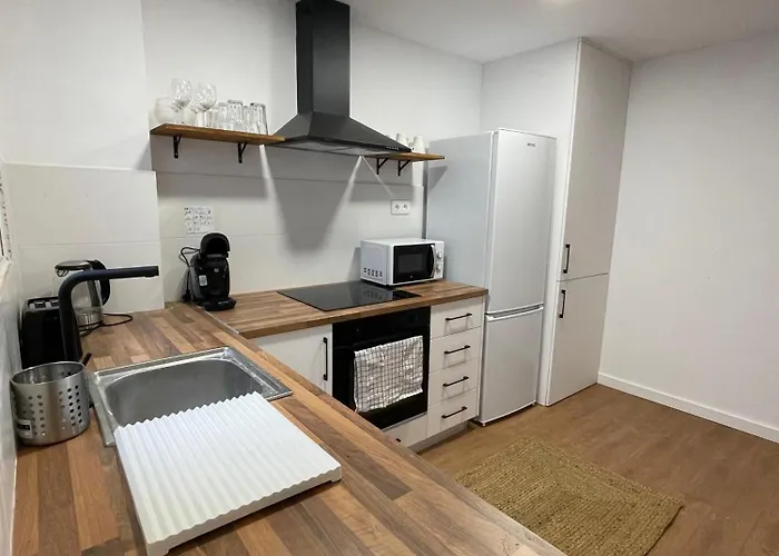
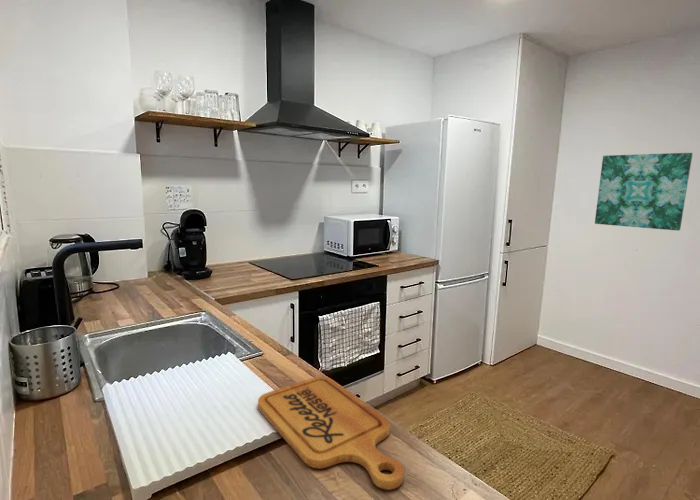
+ cutting board [257,375,405,491]
+ wall art [594,152,694,232]
